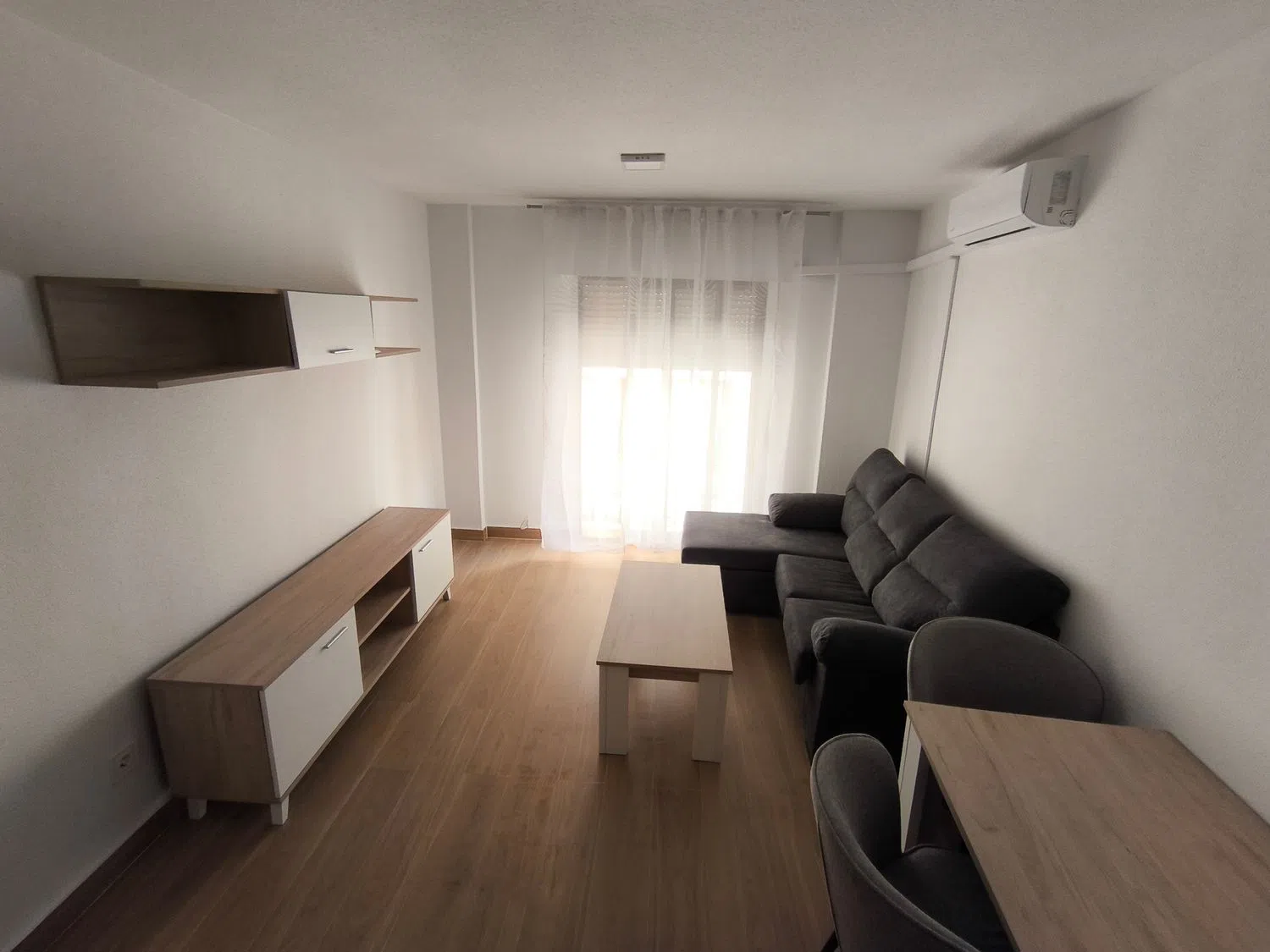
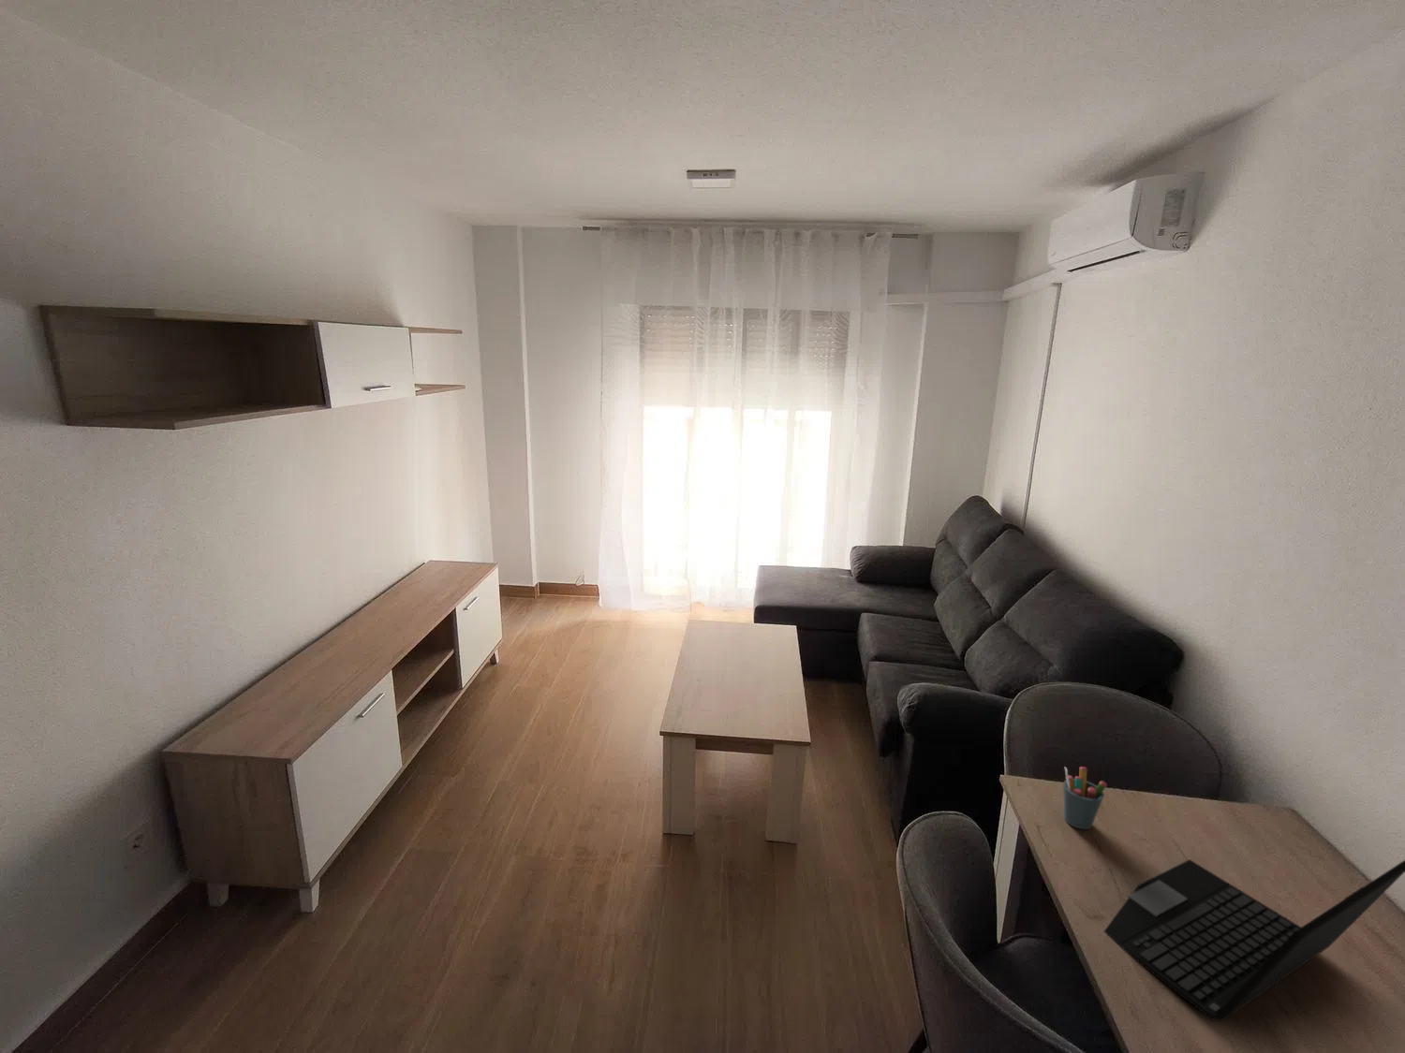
+ laptop [1103,858,1405,1022]
+ pen holder [1062,765,1109,831]
